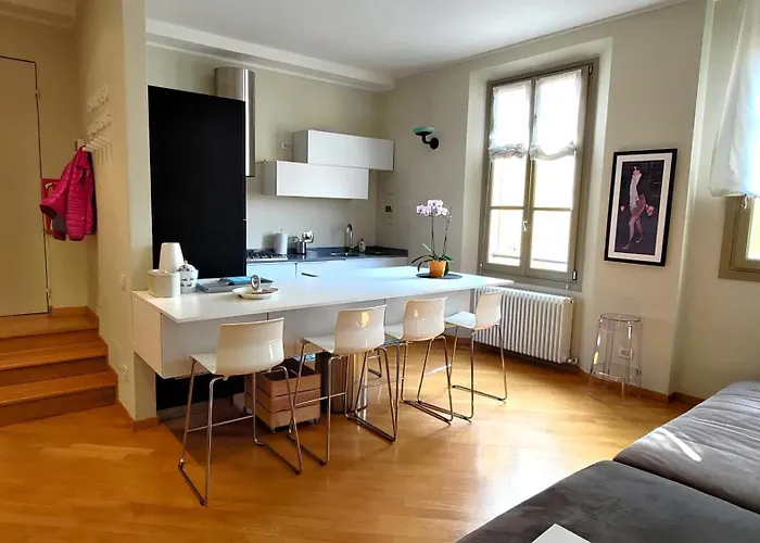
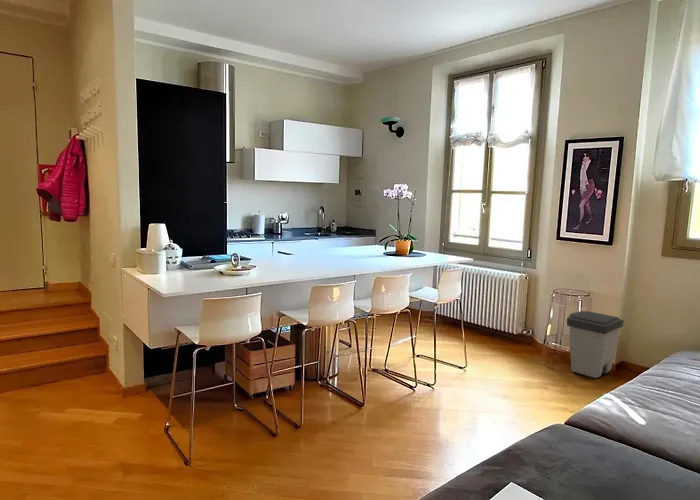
+ trash can [566,310,625,379]
